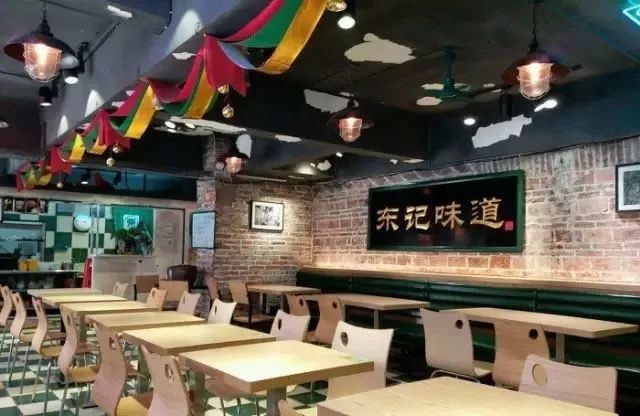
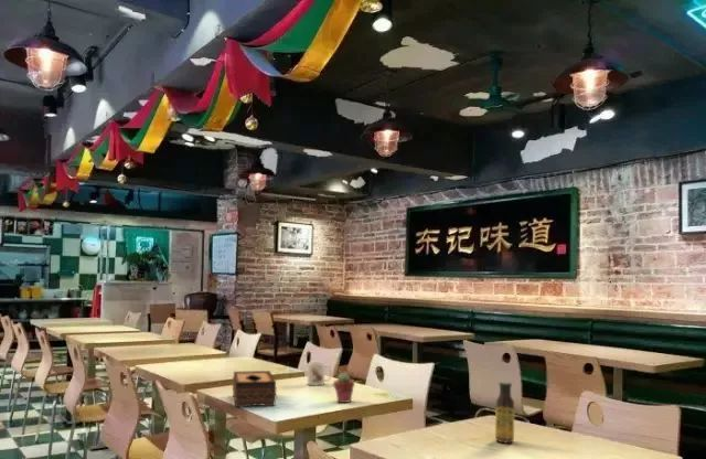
+ mug [307,361,332,386]
+ tissue box [232,370,277,408]
+ potted succulent [332,372,355,404]
+ sauce bottle [494,381,515,444]
